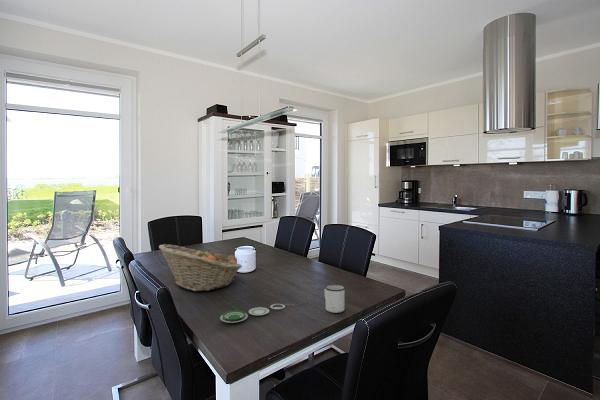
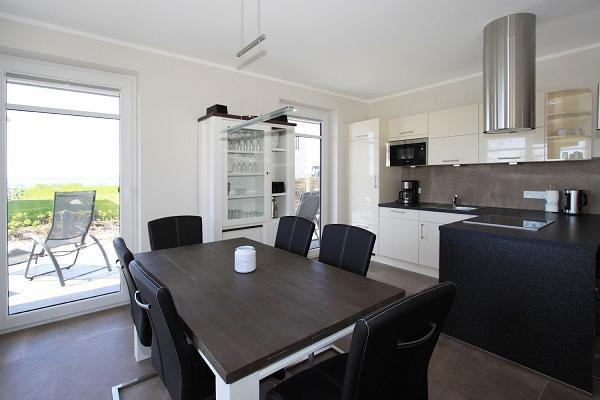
- plate [219,303,295,323]
- fruit basket [158,243,243,292]
- mug [323,284,346,314]
